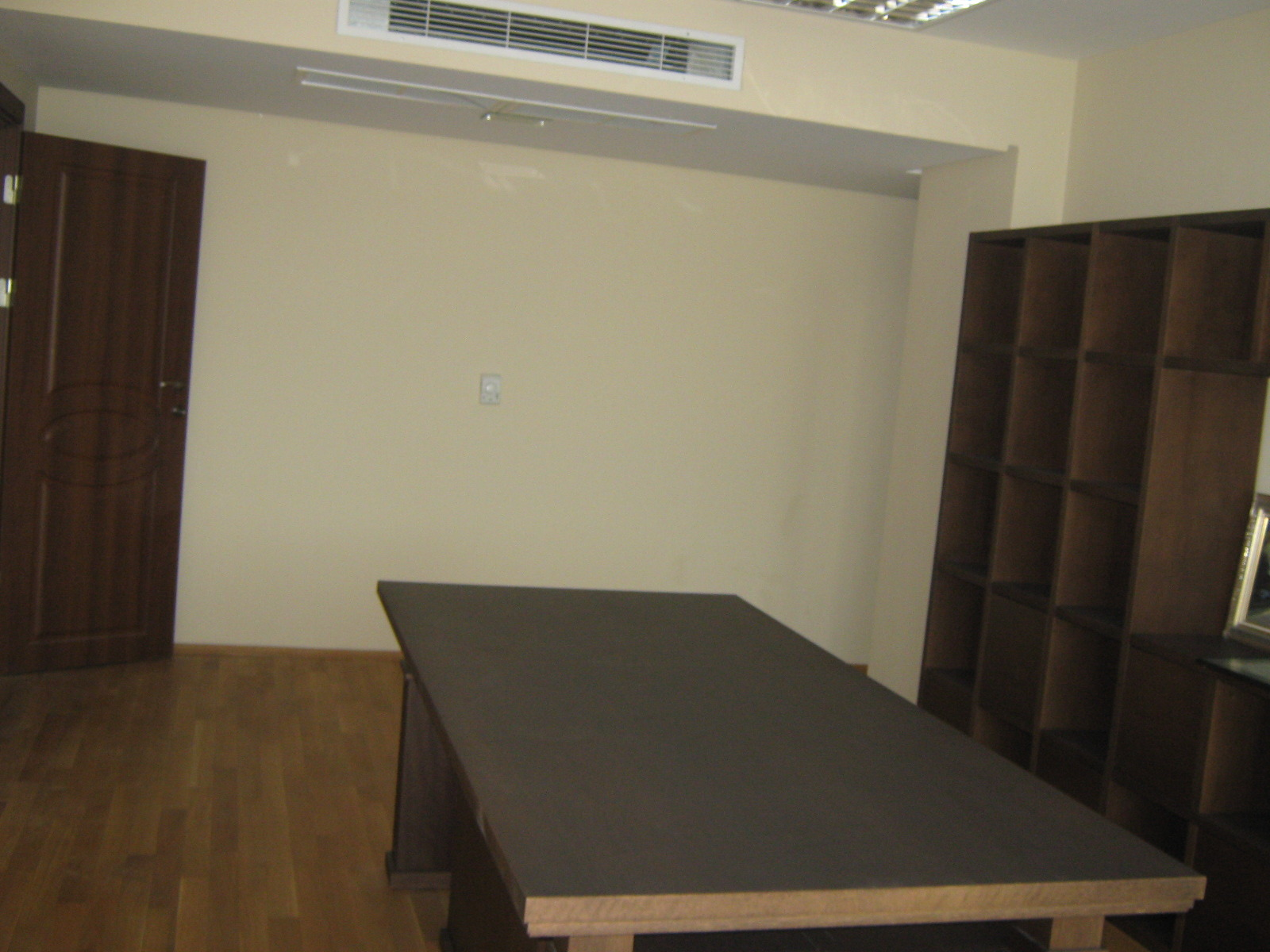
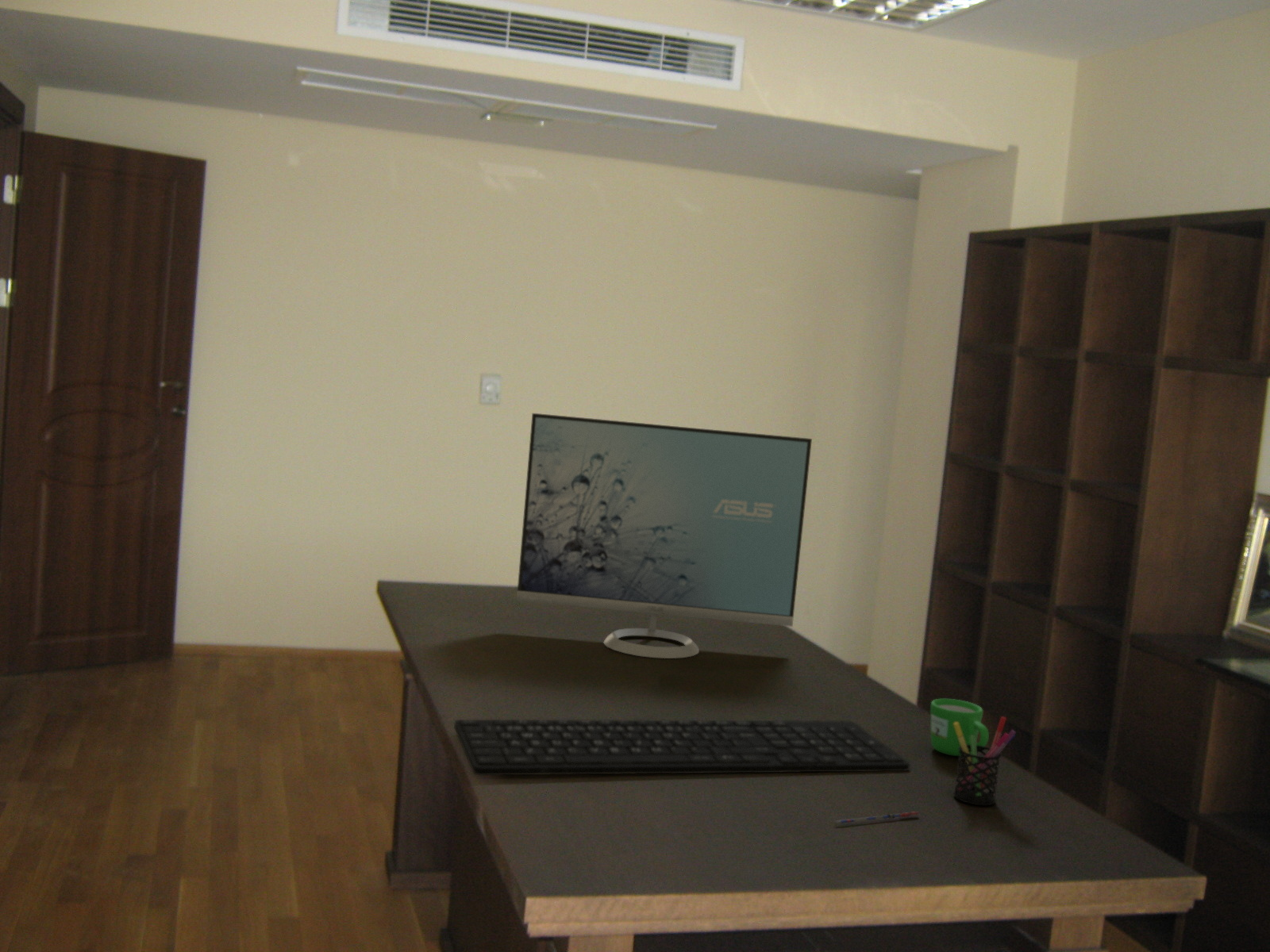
+ pen [833,811,920,825]
+ mug [929,698,990,757]
+ pen holder [952,716,1017,806]
+ keyboard [453,719,910,776]
+ monitor [516,413,813,659]
